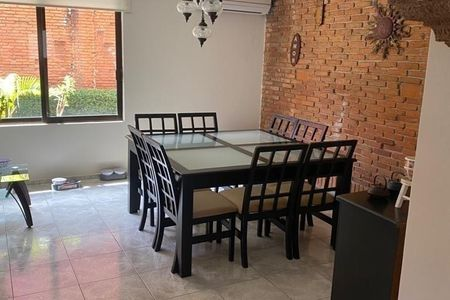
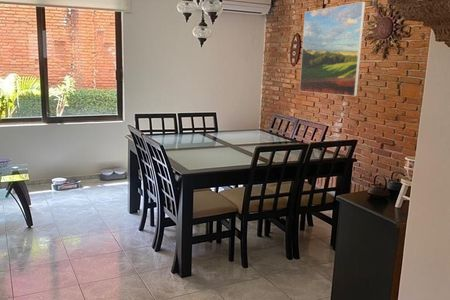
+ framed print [299,1,366,97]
